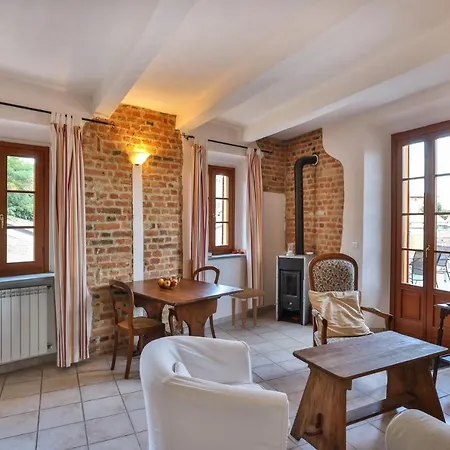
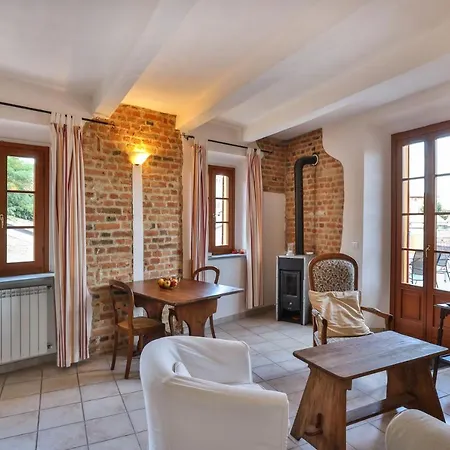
- side table [228,286,266,331]
